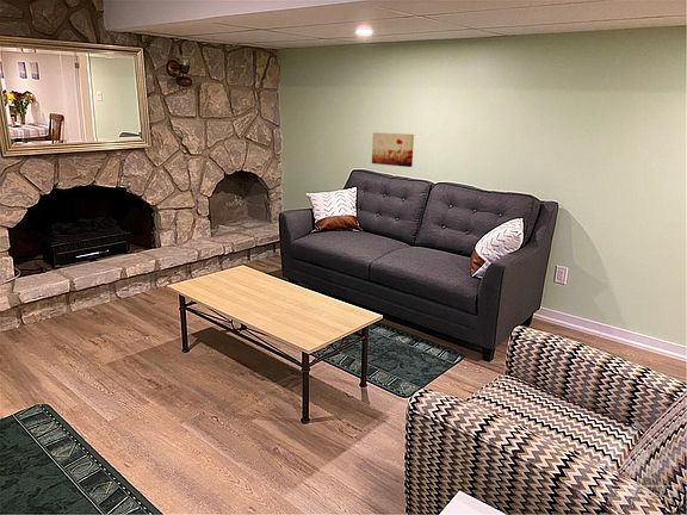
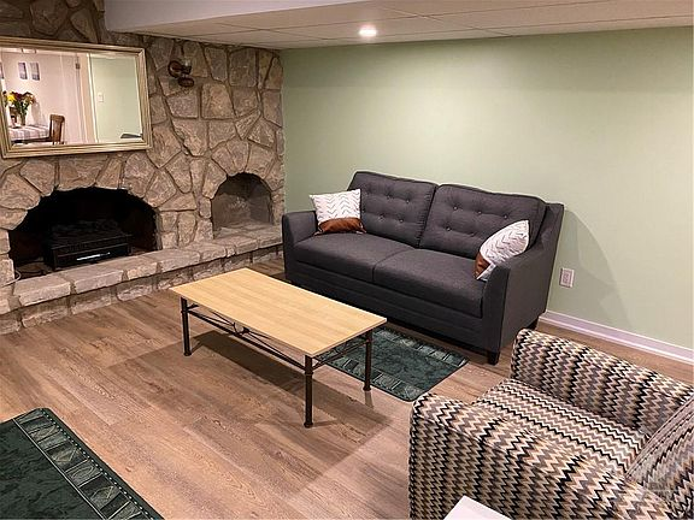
- wall art [371,131,415,168]
